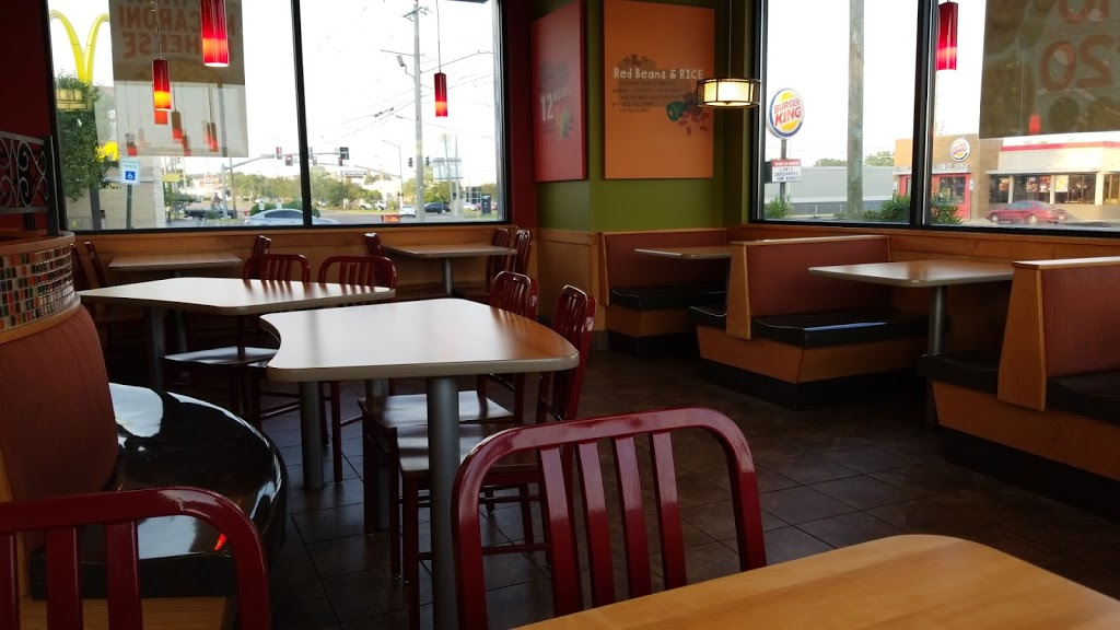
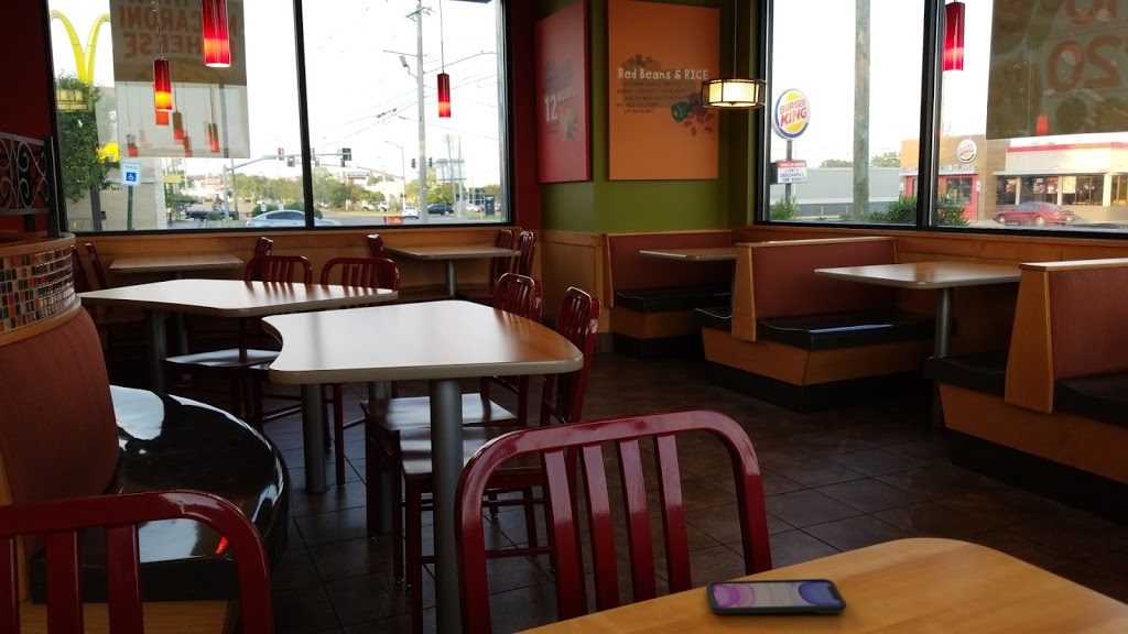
+ smartphone [705,578,847,615]
